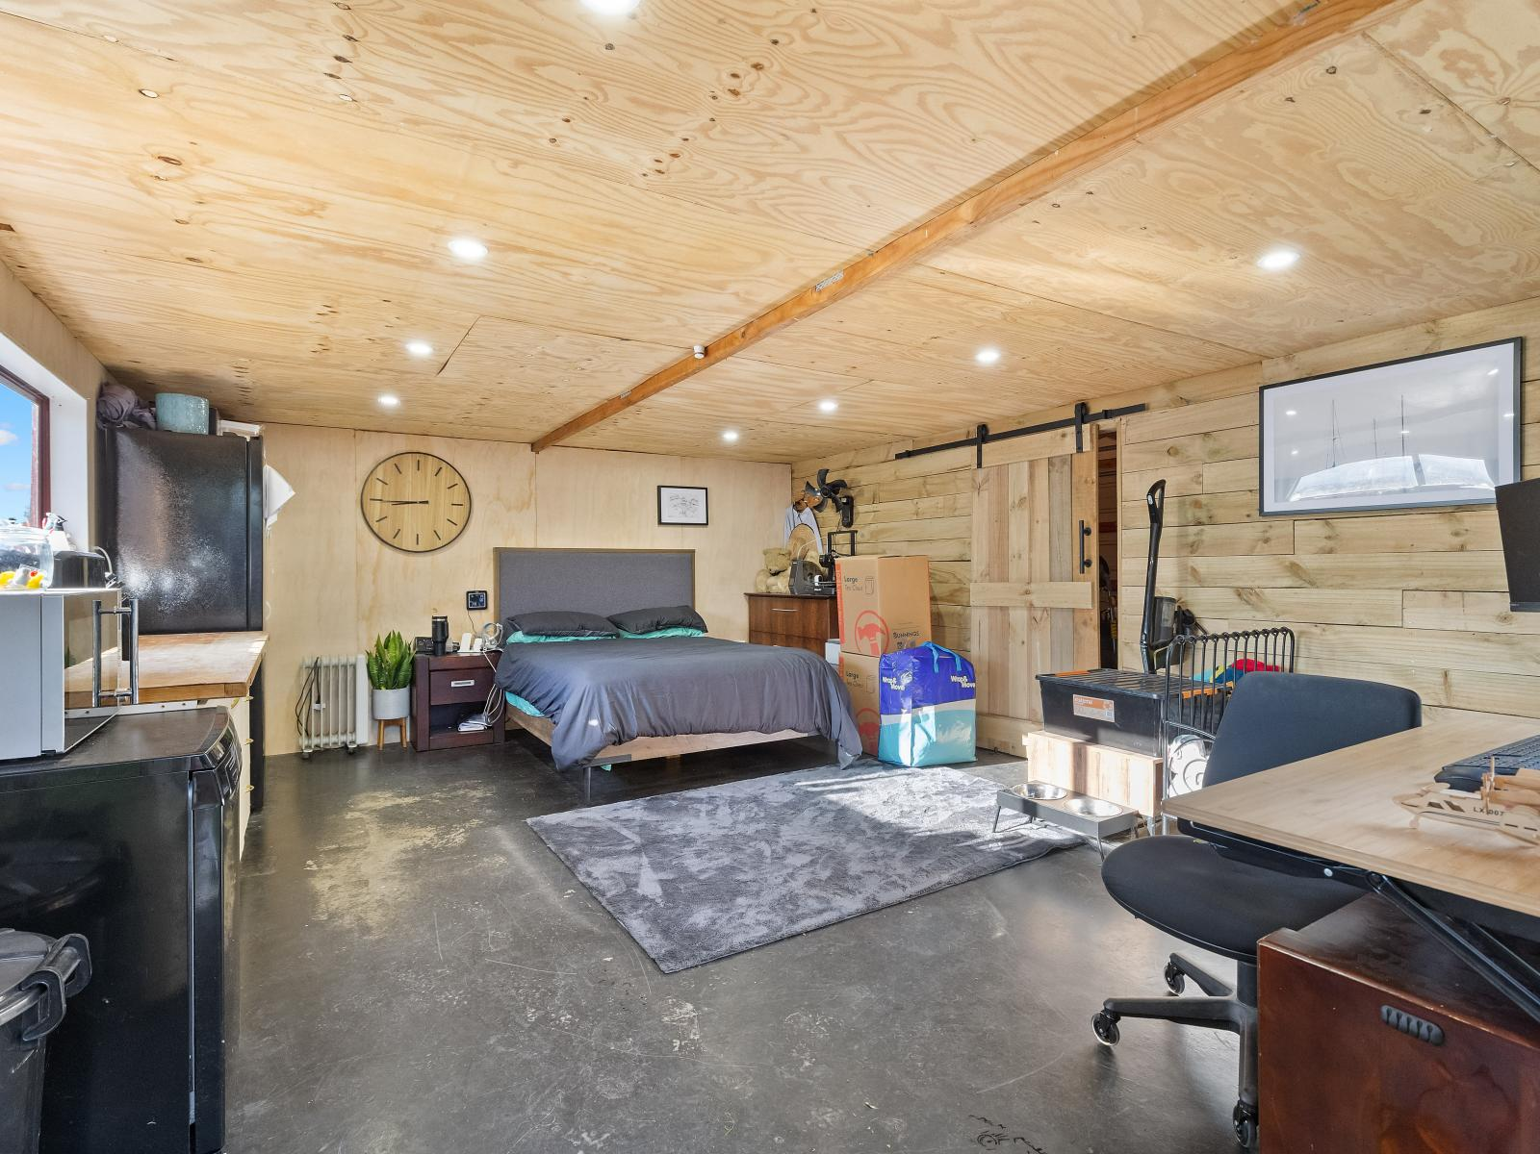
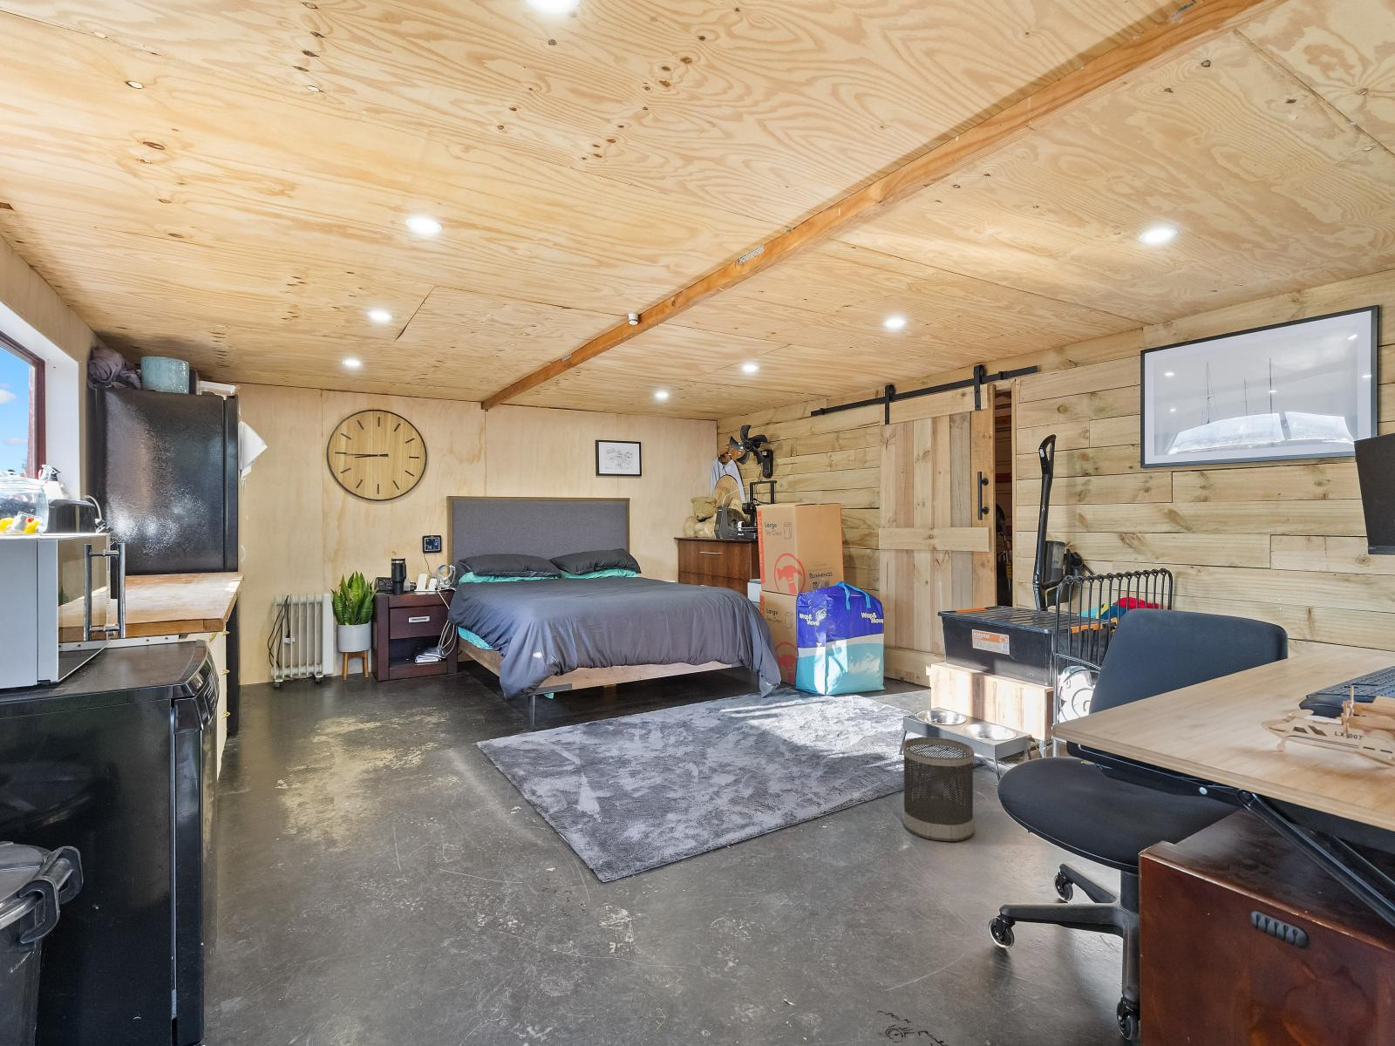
+ wastebasket [902,736,974,842]
